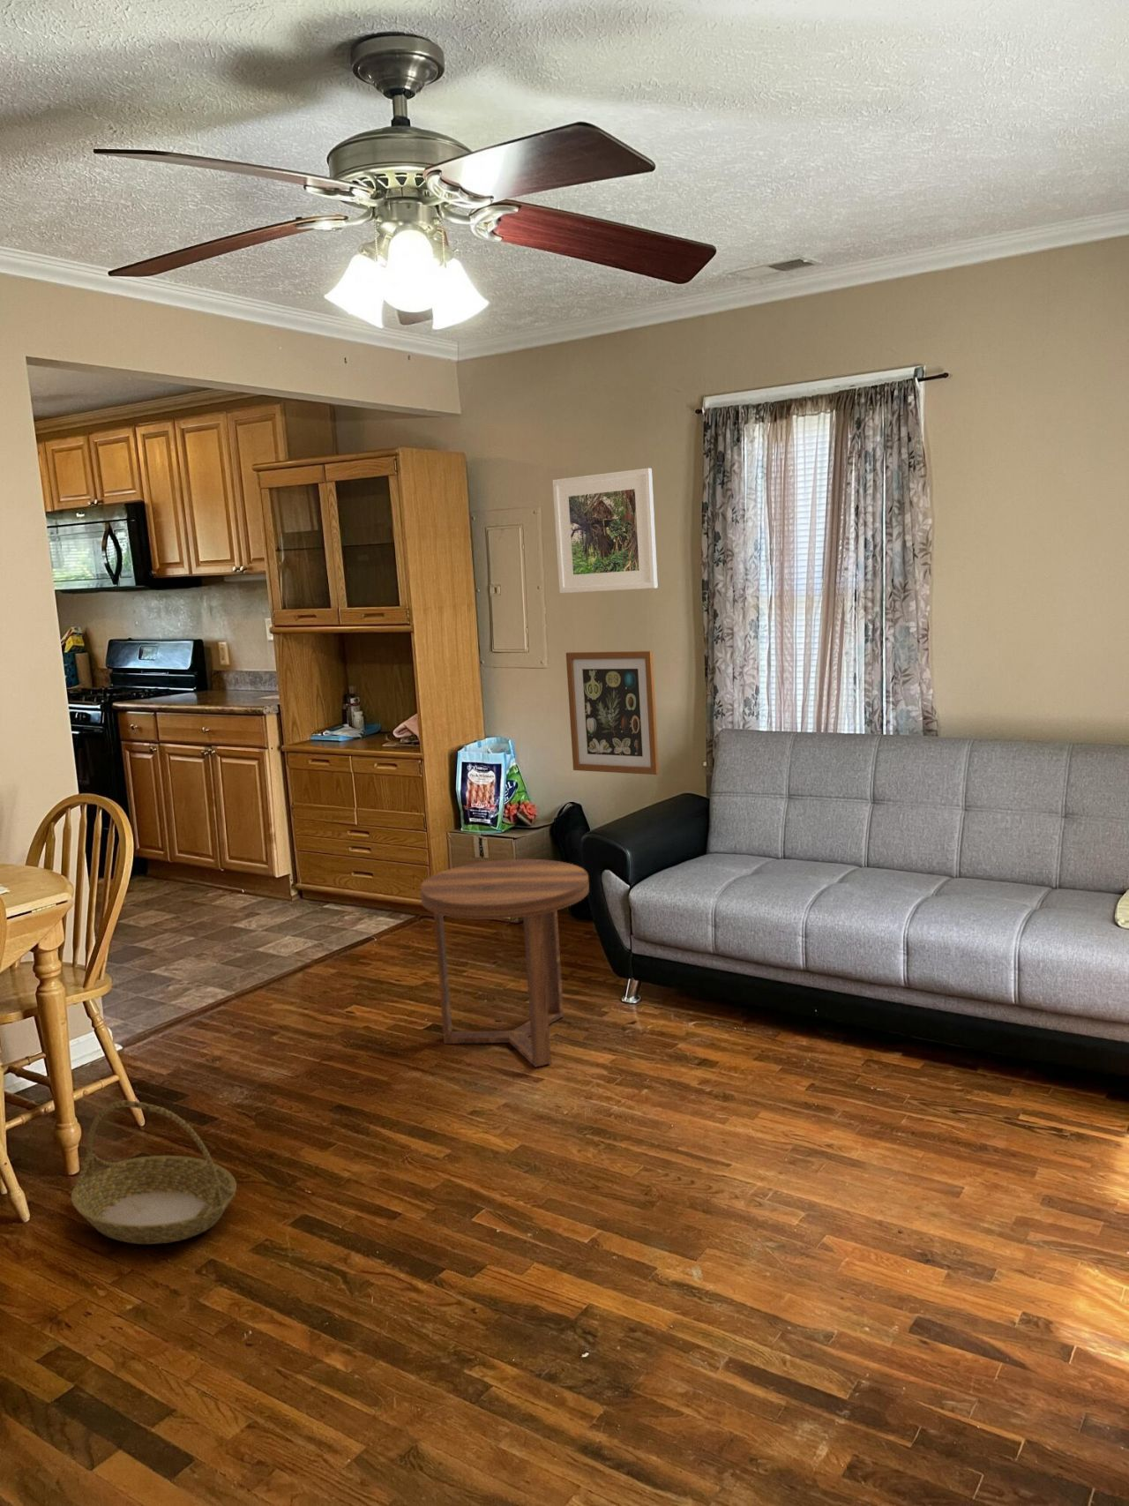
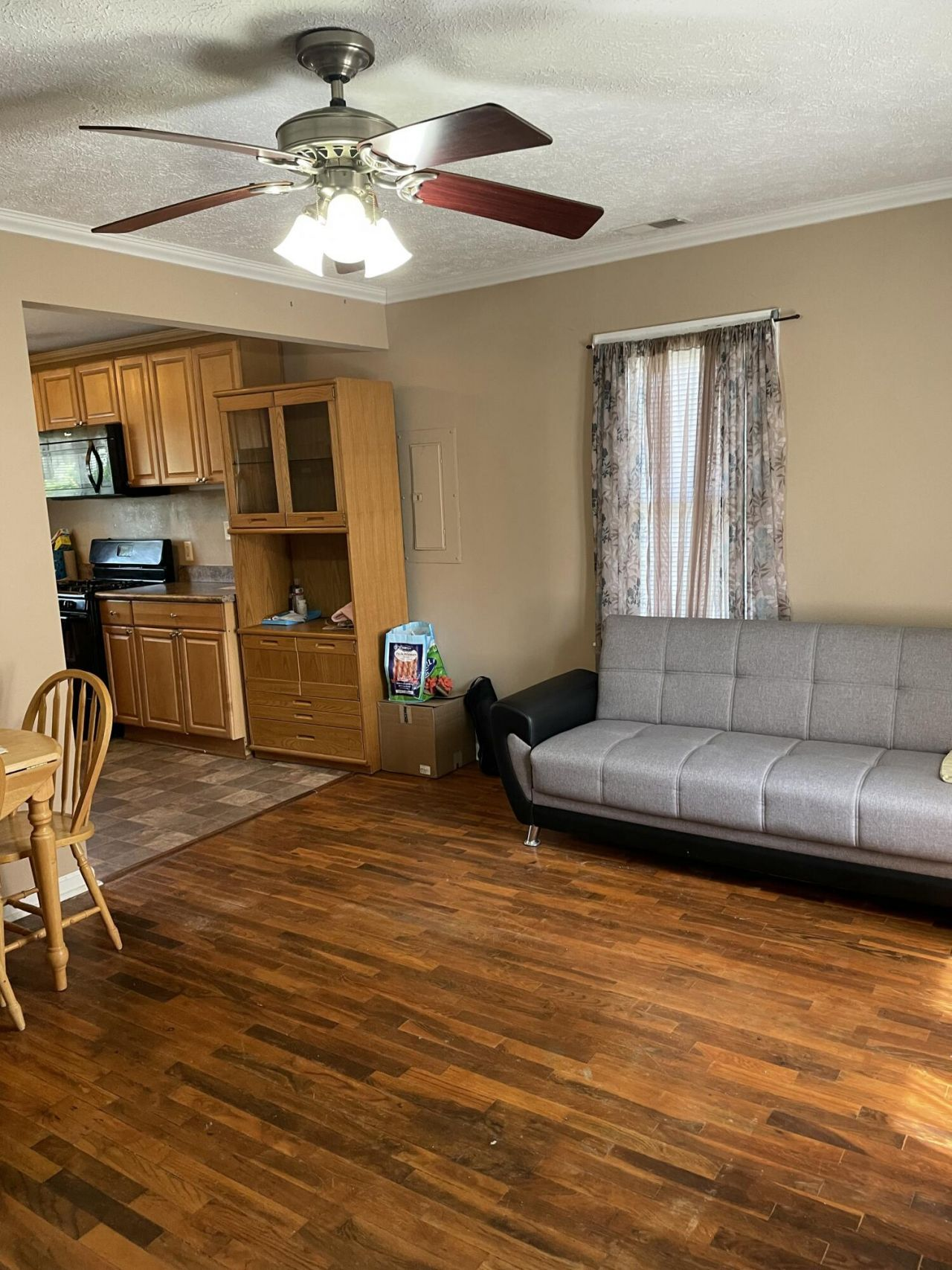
- side table [420,859,591,1068]
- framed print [551,467,659,594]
- wall art [566,650,659,776]
- basket [71,1099,237,1245]
